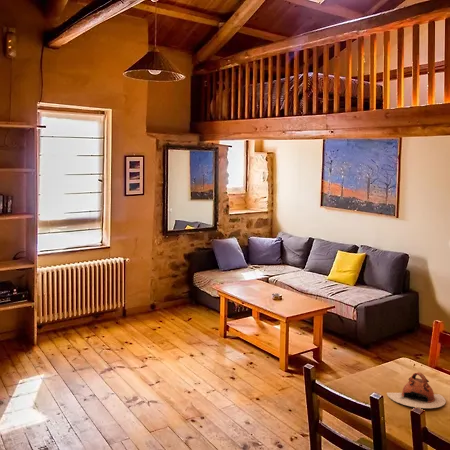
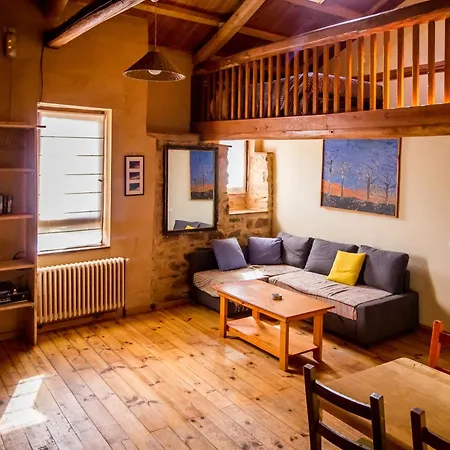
- teapot [386,371,447,409]
